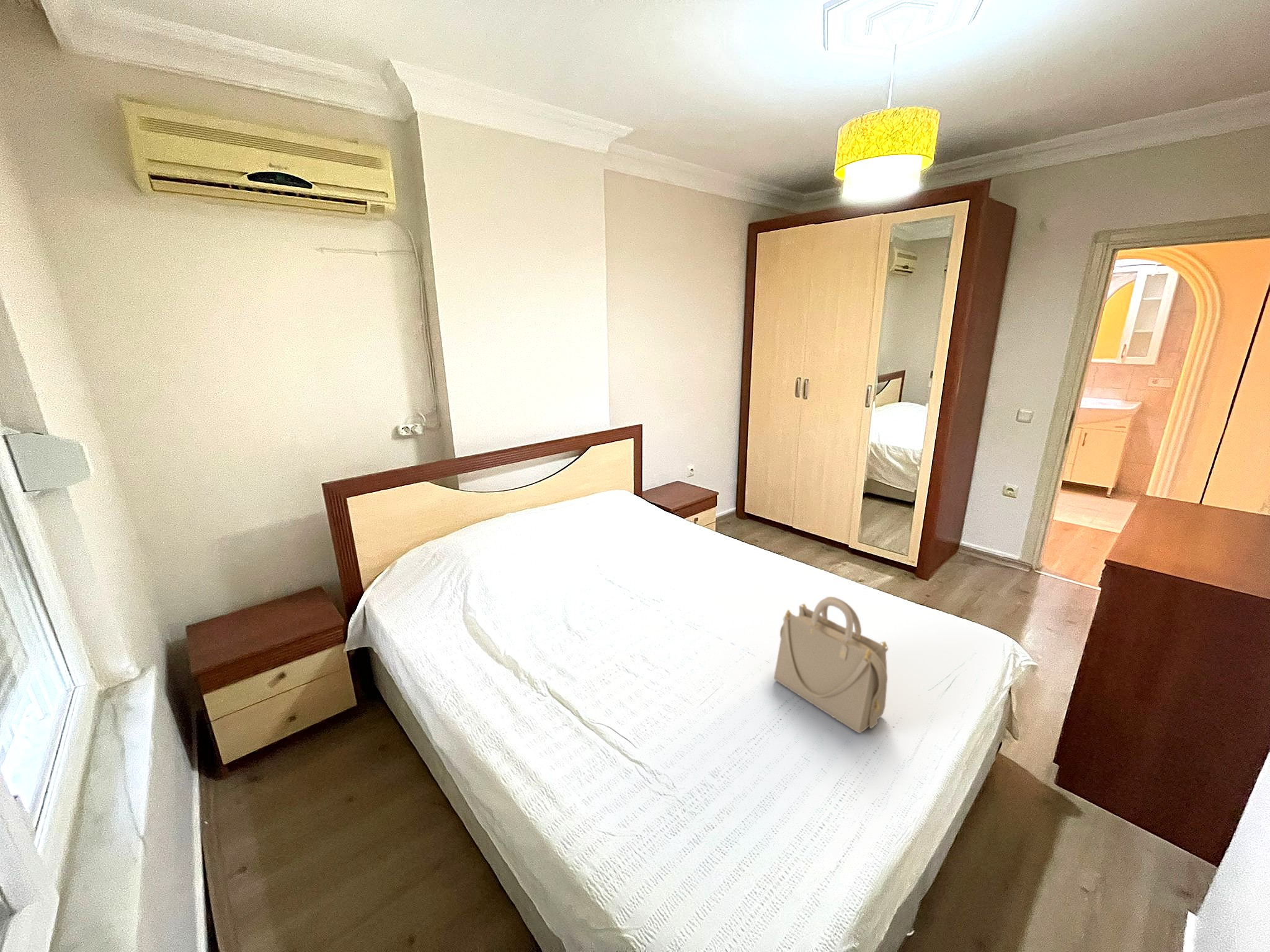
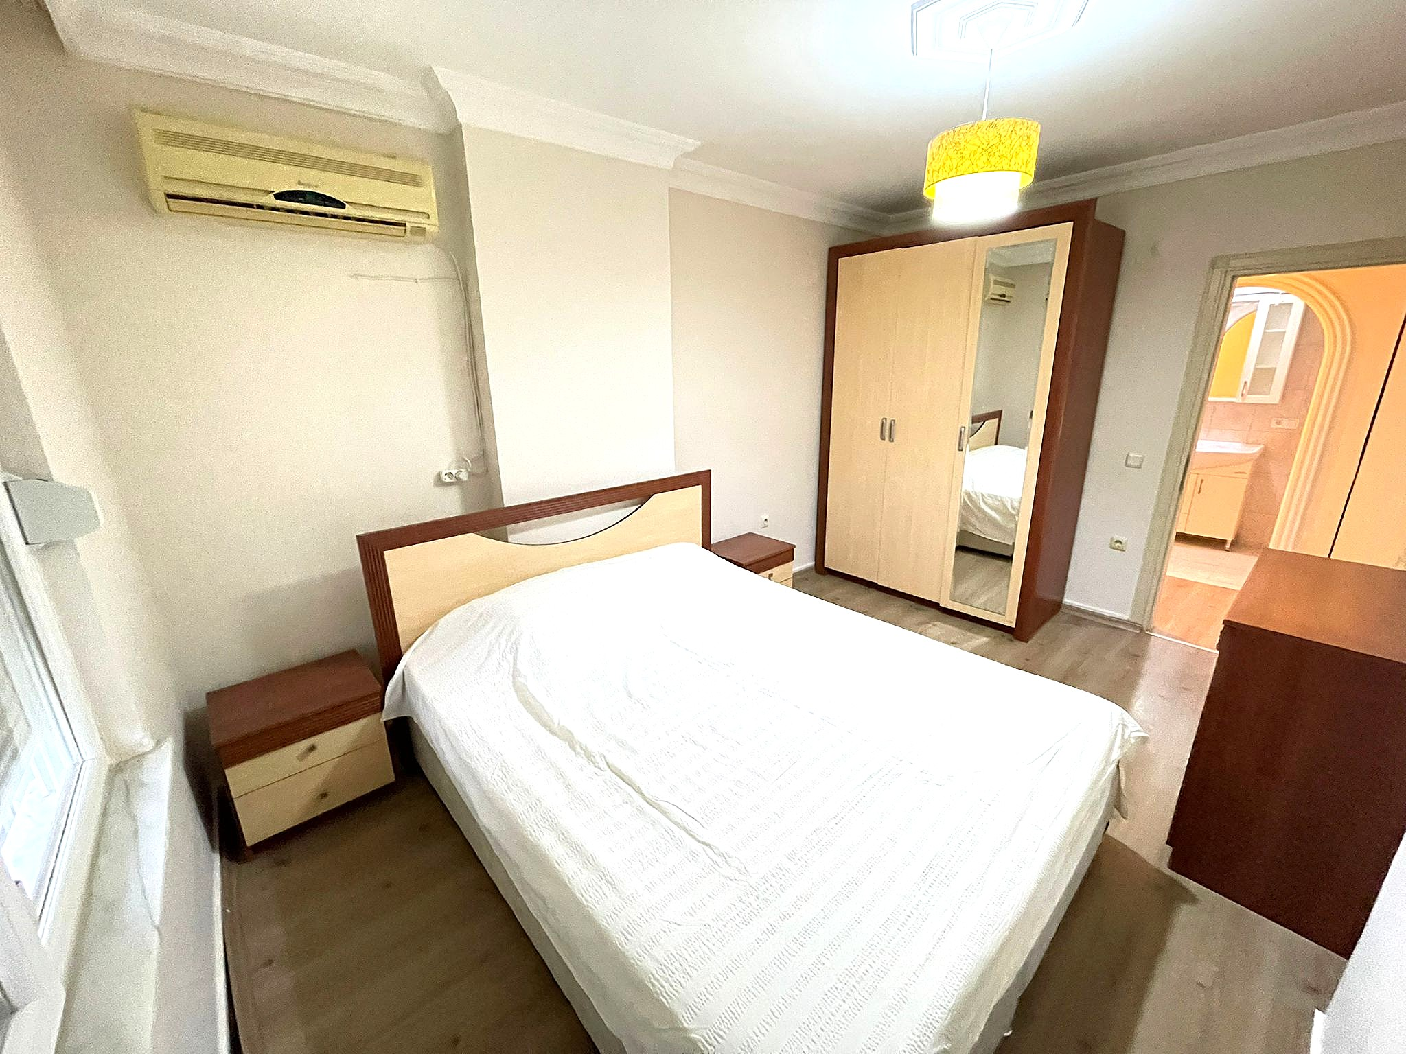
- handbag [773,596,889,734]
